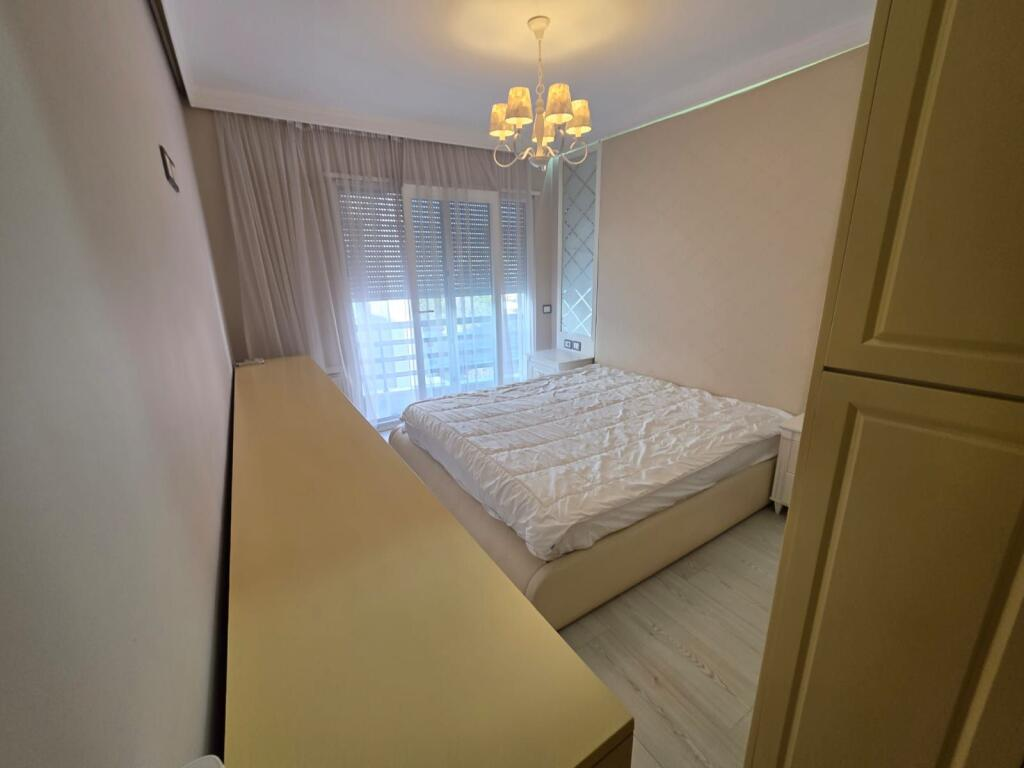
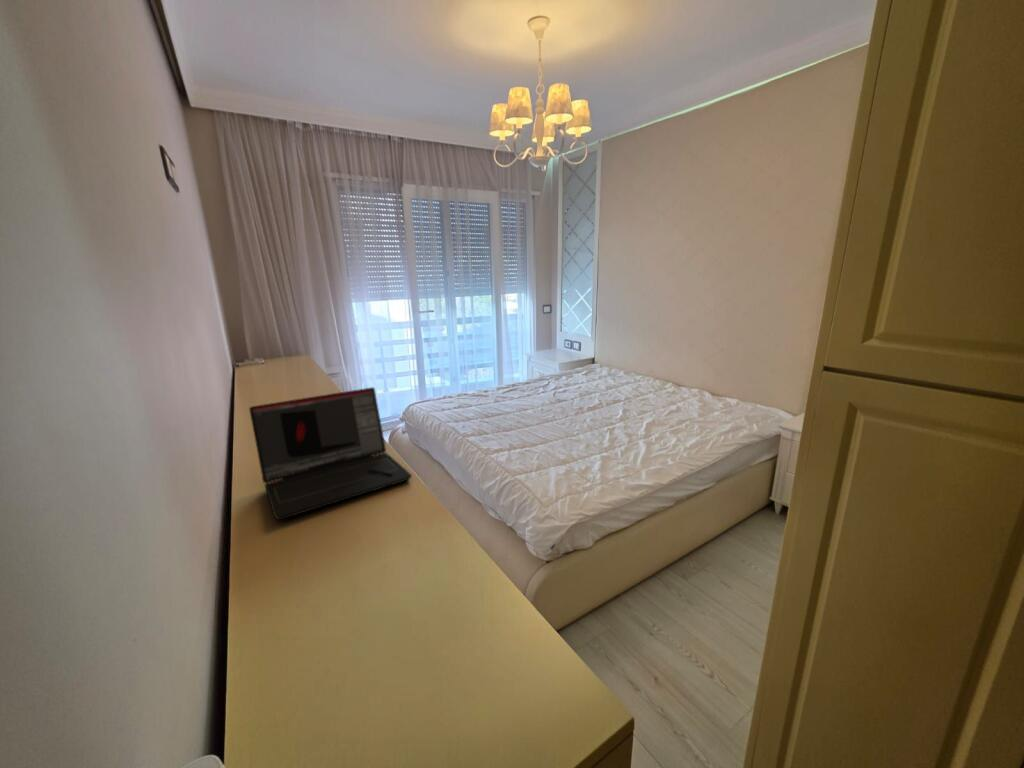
+ laptop [248,386,413,521]
